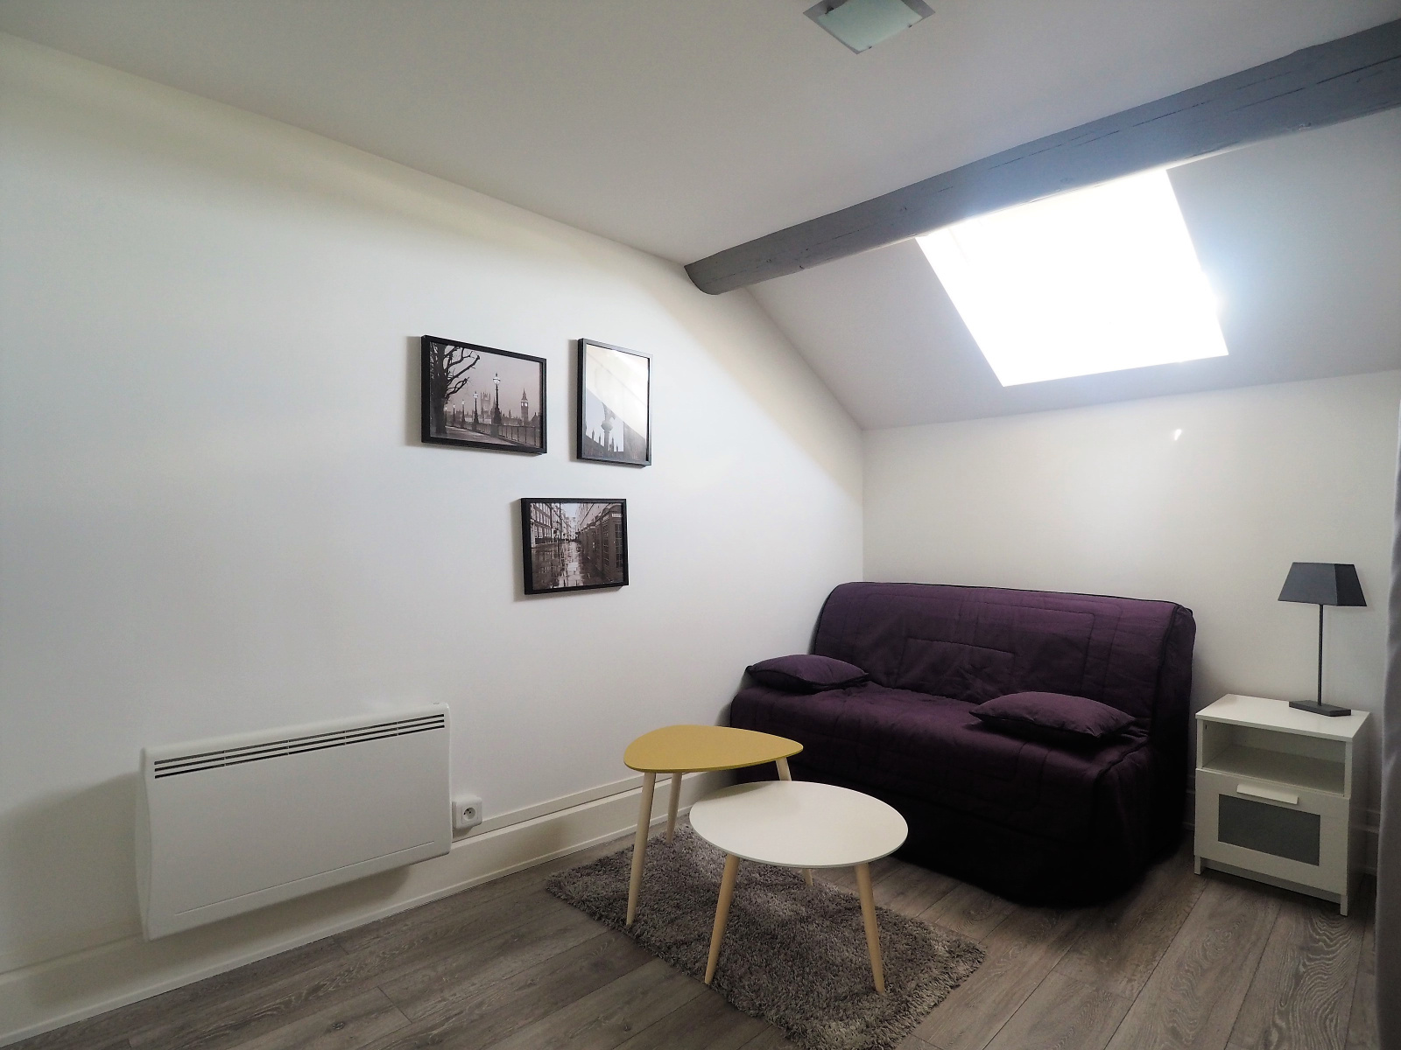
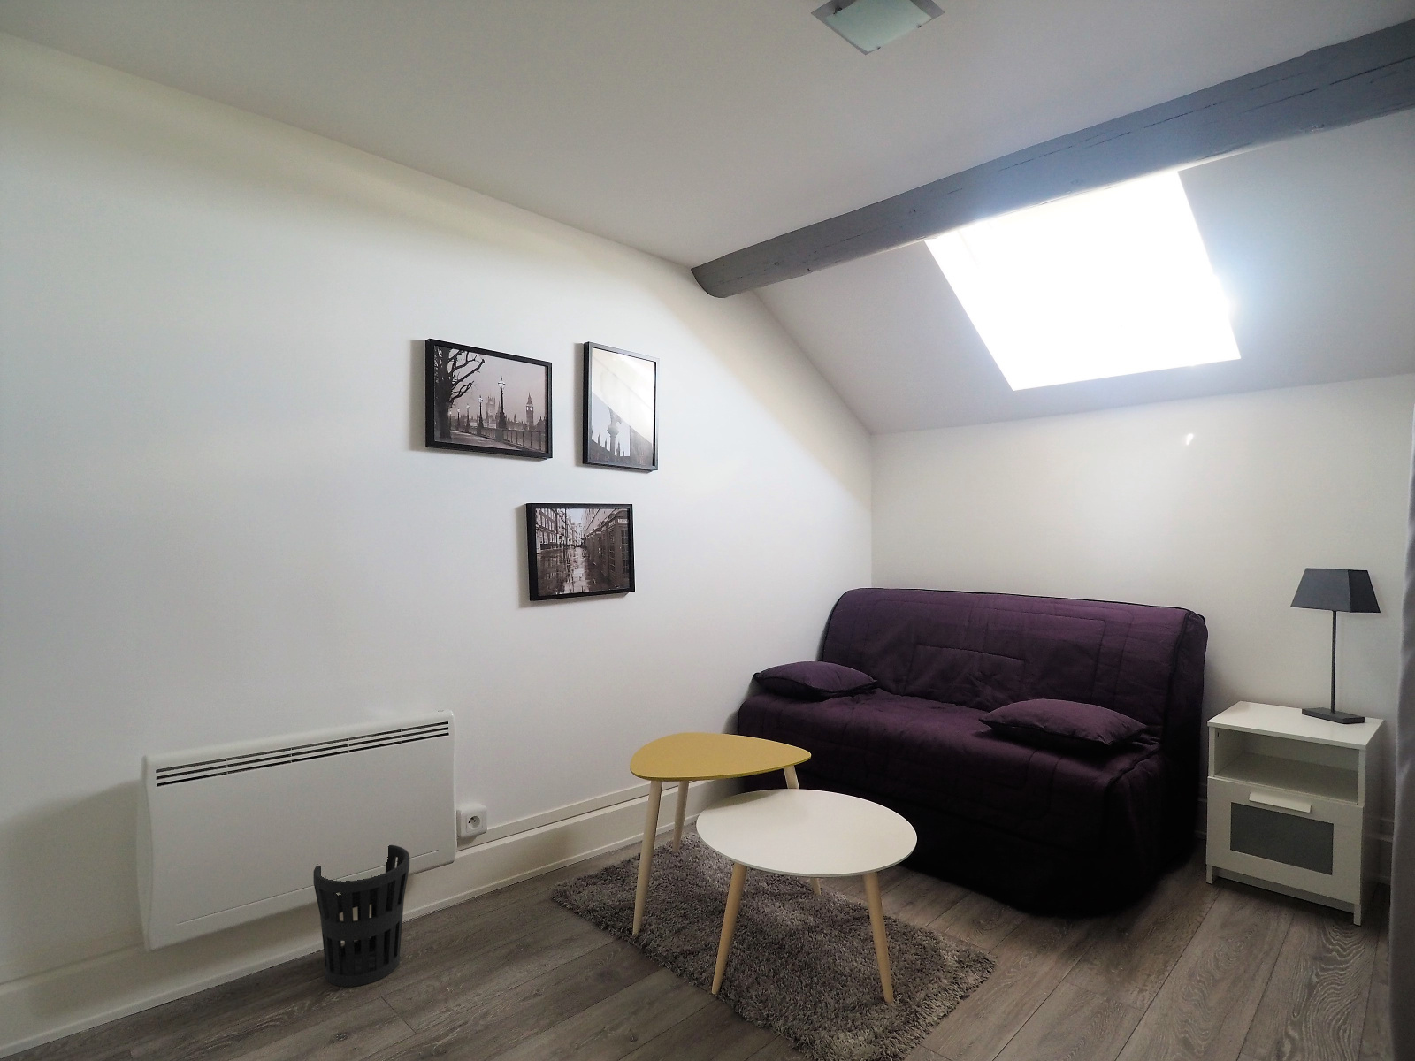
+ wastebasket [312,845,410,987]
